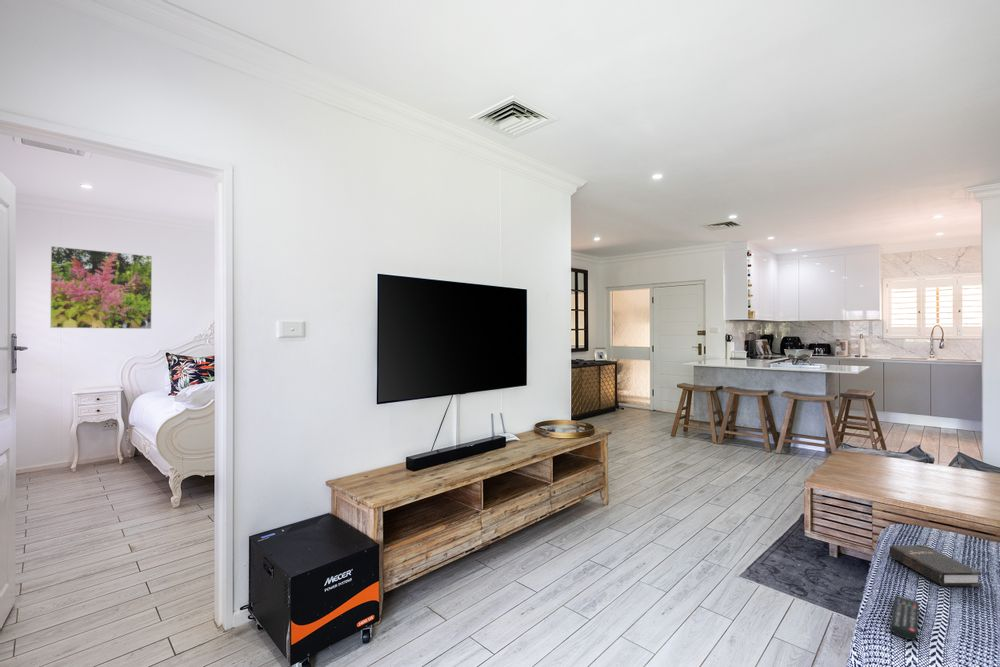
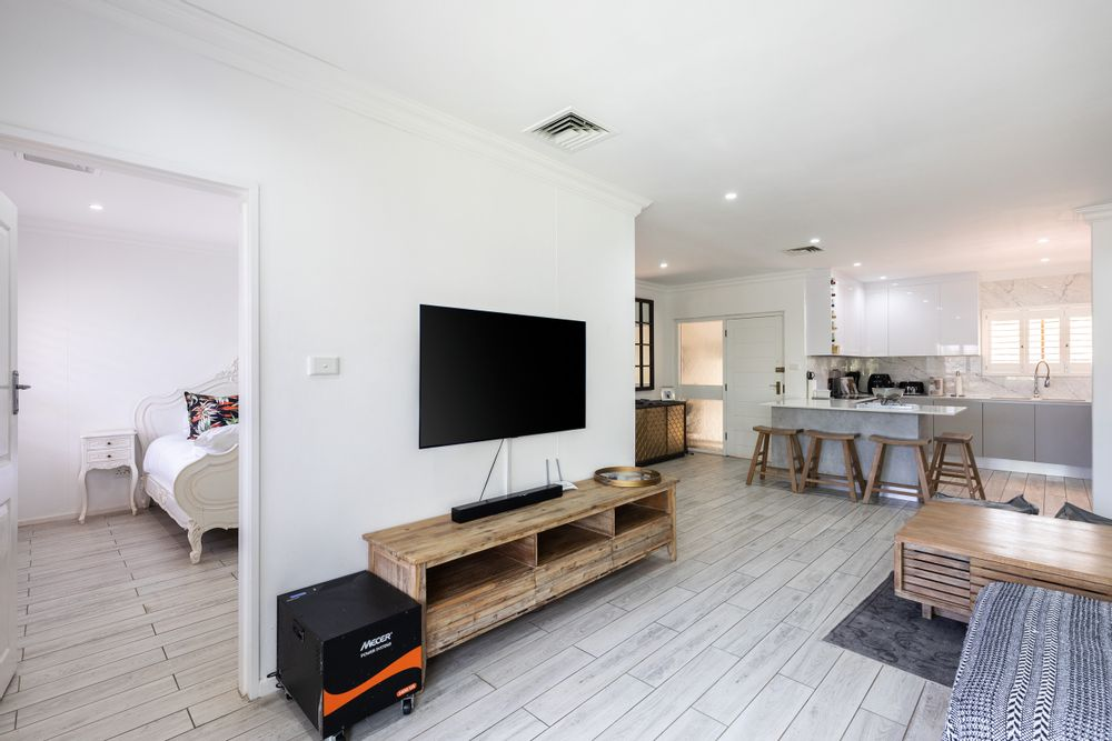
- remote control [889,594,920,641]
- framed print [49,245,153,330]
- hardback book [888,544,982,588]
